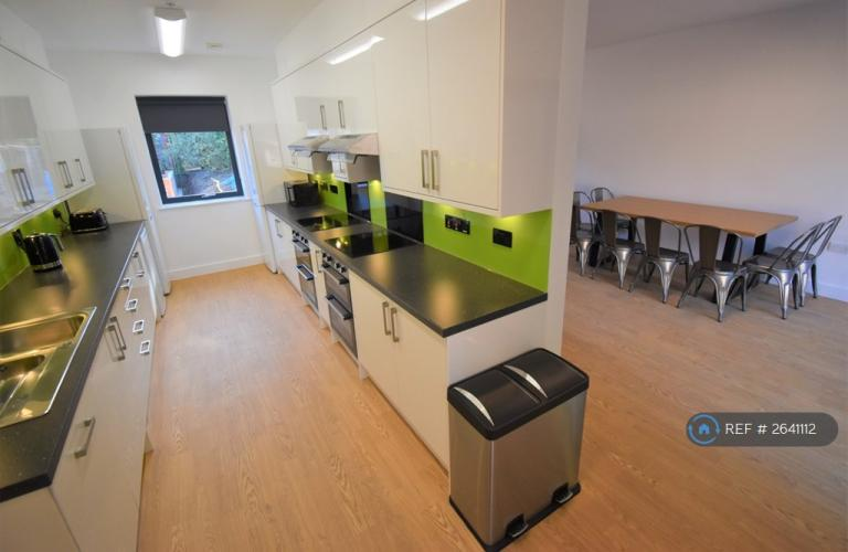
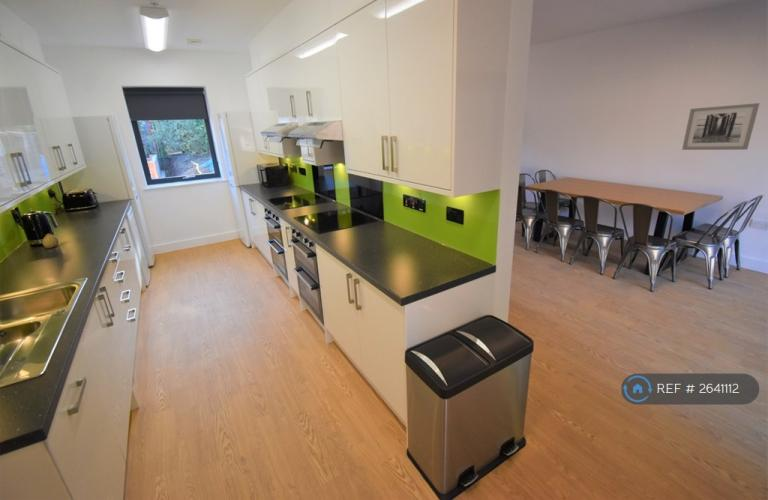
+ fruit [42,230,59,249]
+ wall art [681,102,760,151]
